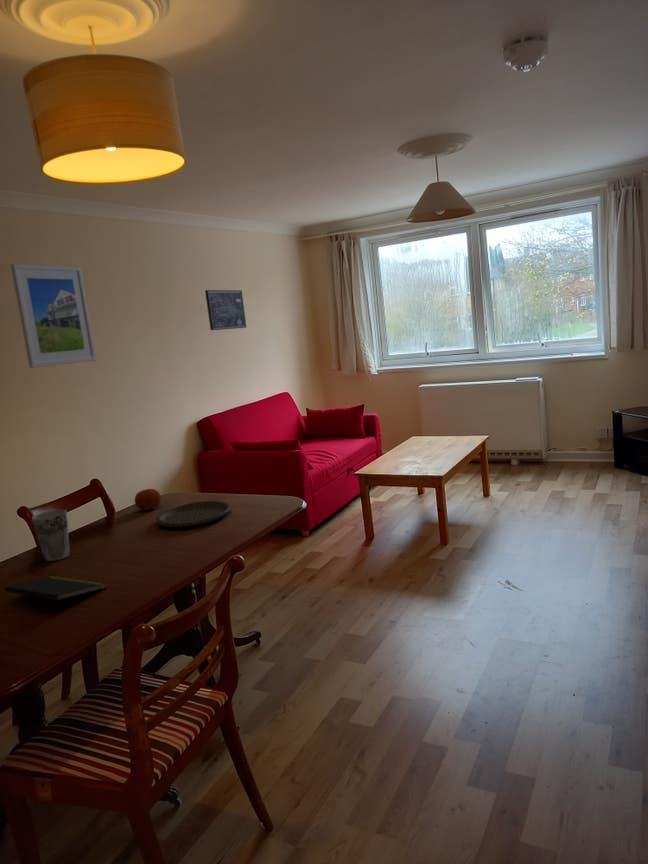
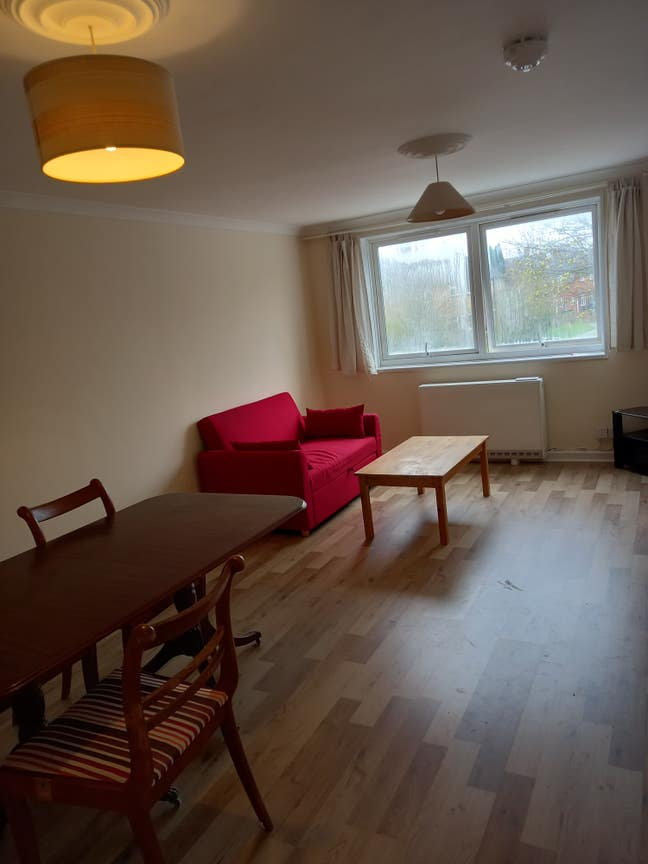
- wall art [204,289,247,331]
- plate [155,500,231,528]
- cup [31,509,71,562]
- fruit [134,488,162,511]
- notepad [3,575,108,613]
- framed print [10,263,98,369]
